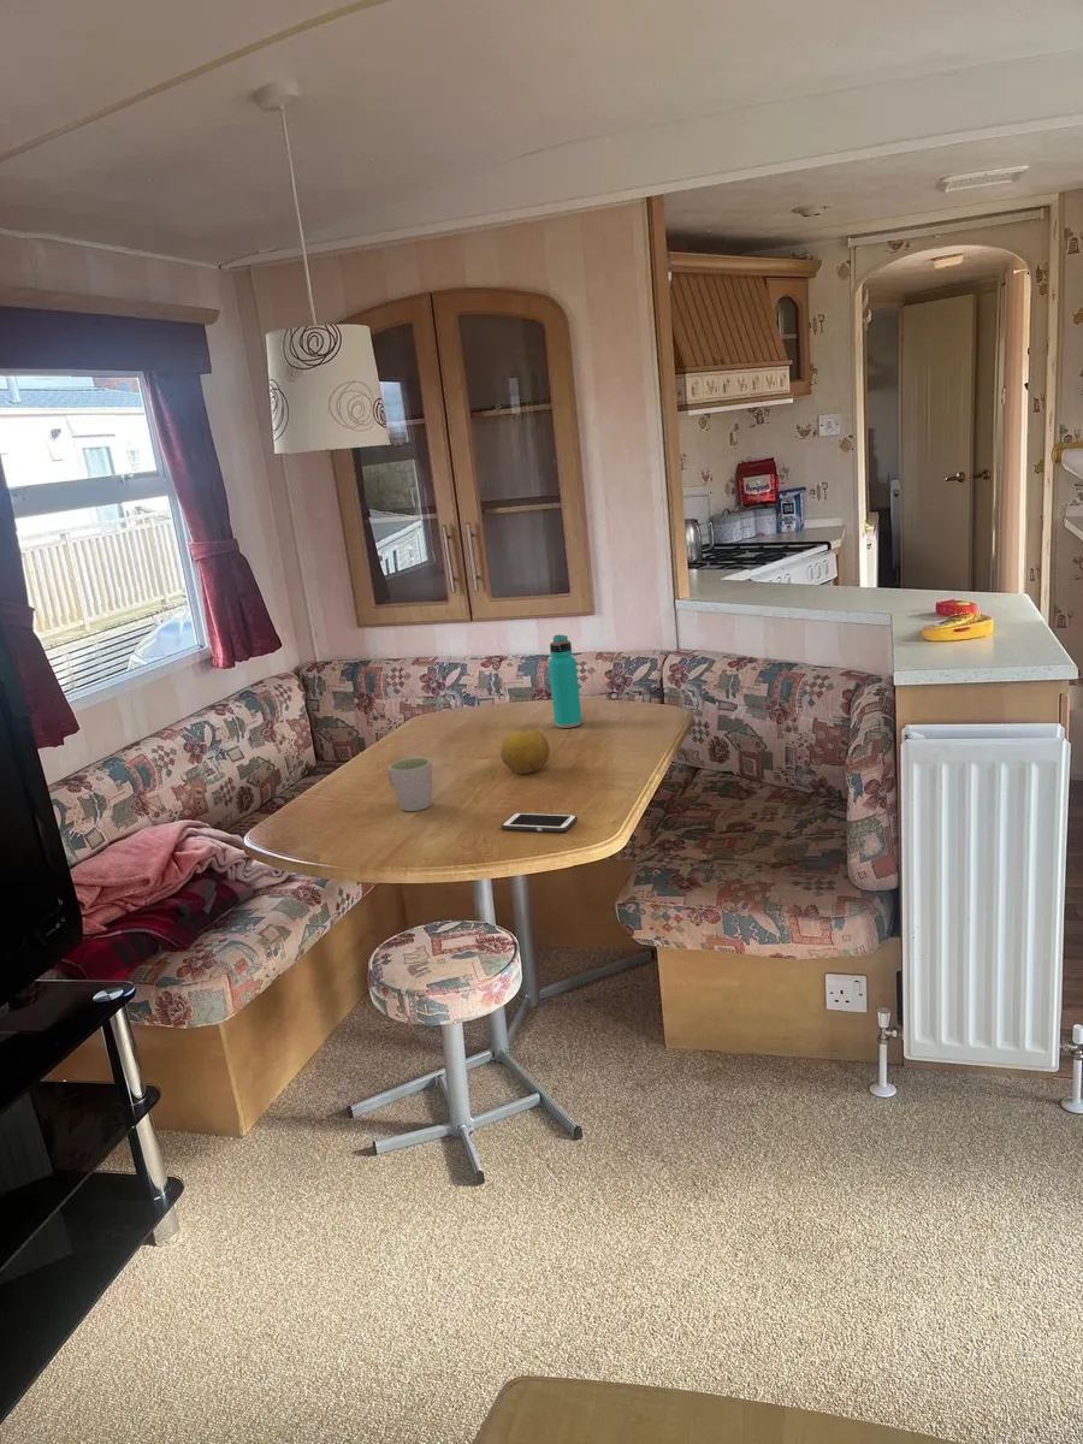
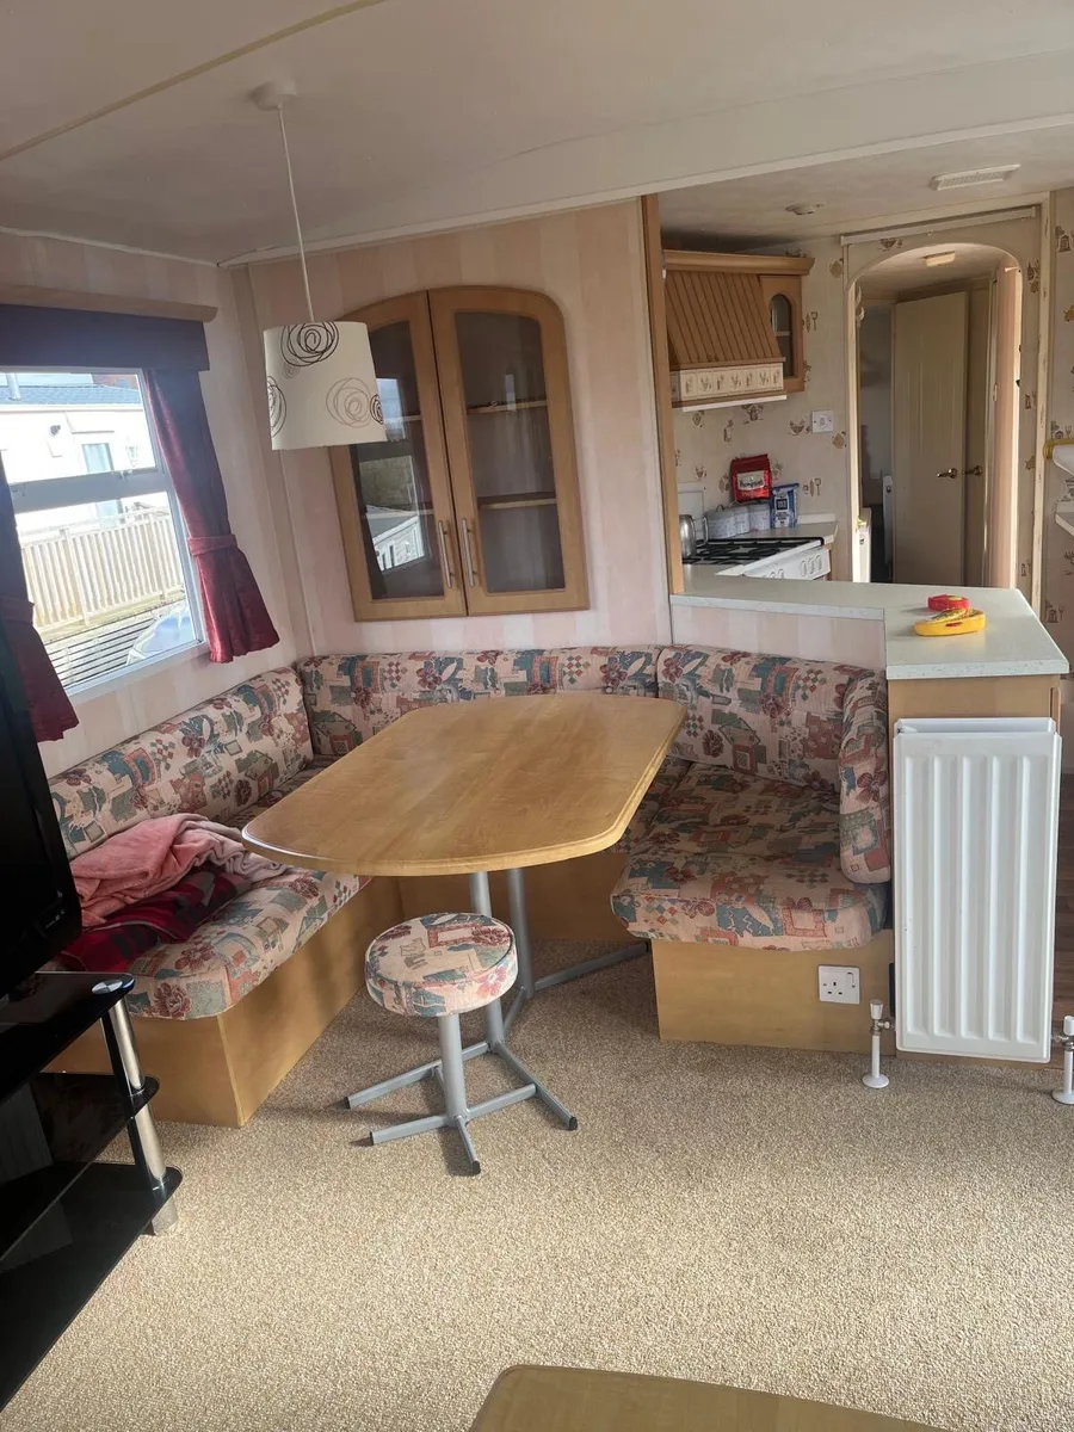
- water bottle [548,634,582,729]
- fruit [499,728,551,775]
- cell phone [501,811,579,833]
- mug [386,757,433,812]
